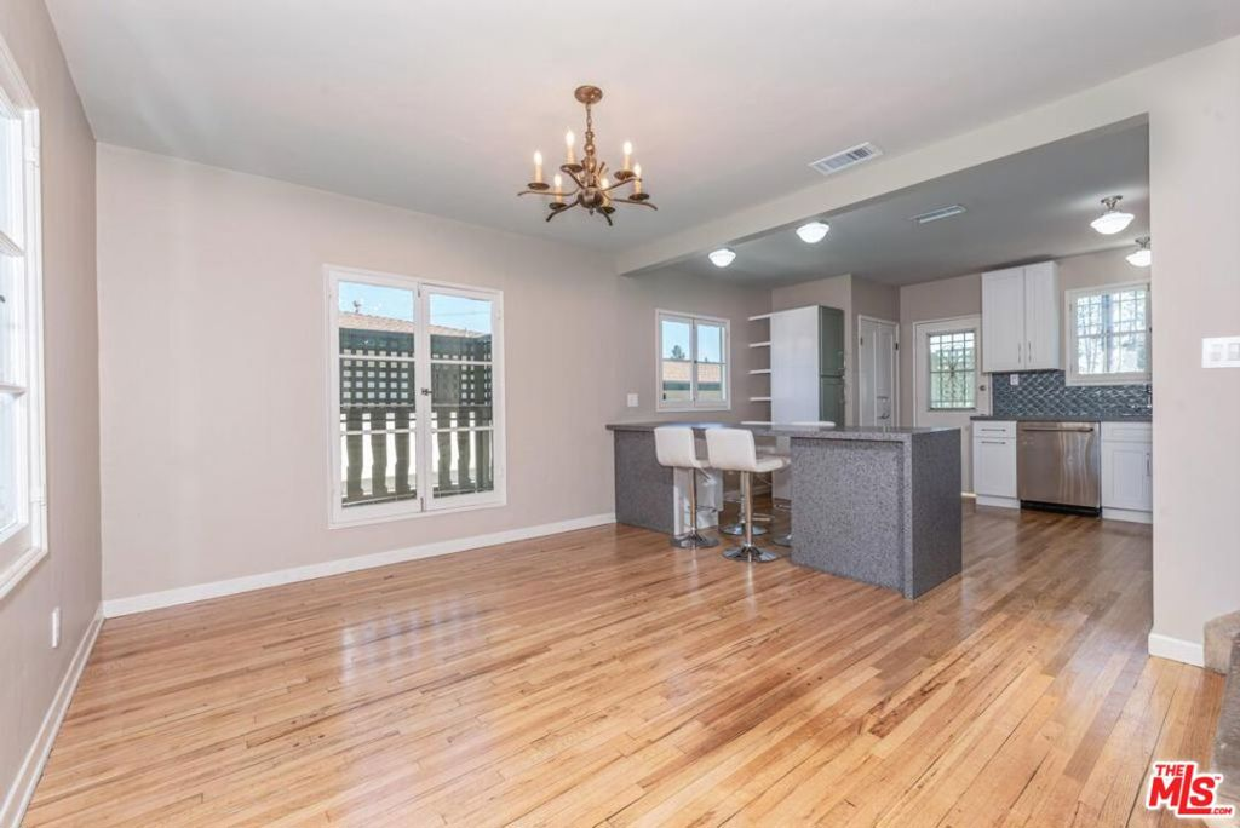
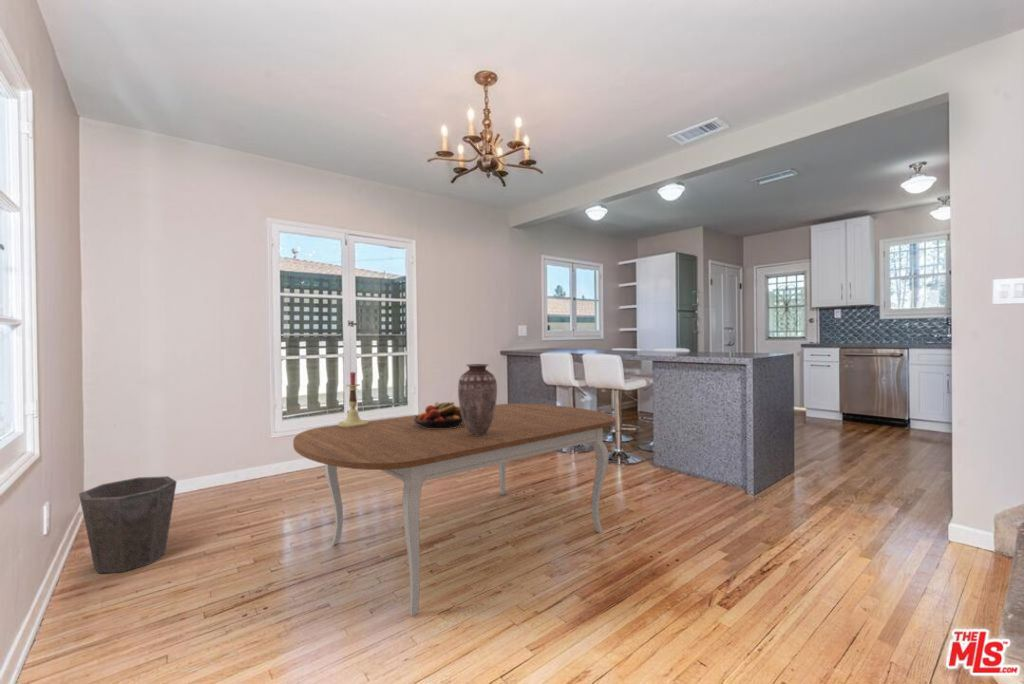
+ candlestick [337,371,369,428]
+ waste bin [78,475,178,574]
+ vase [457,363,498,436]
+ fruit bowl [414,401,463,429]
+ dining table [292,403,616,617]
